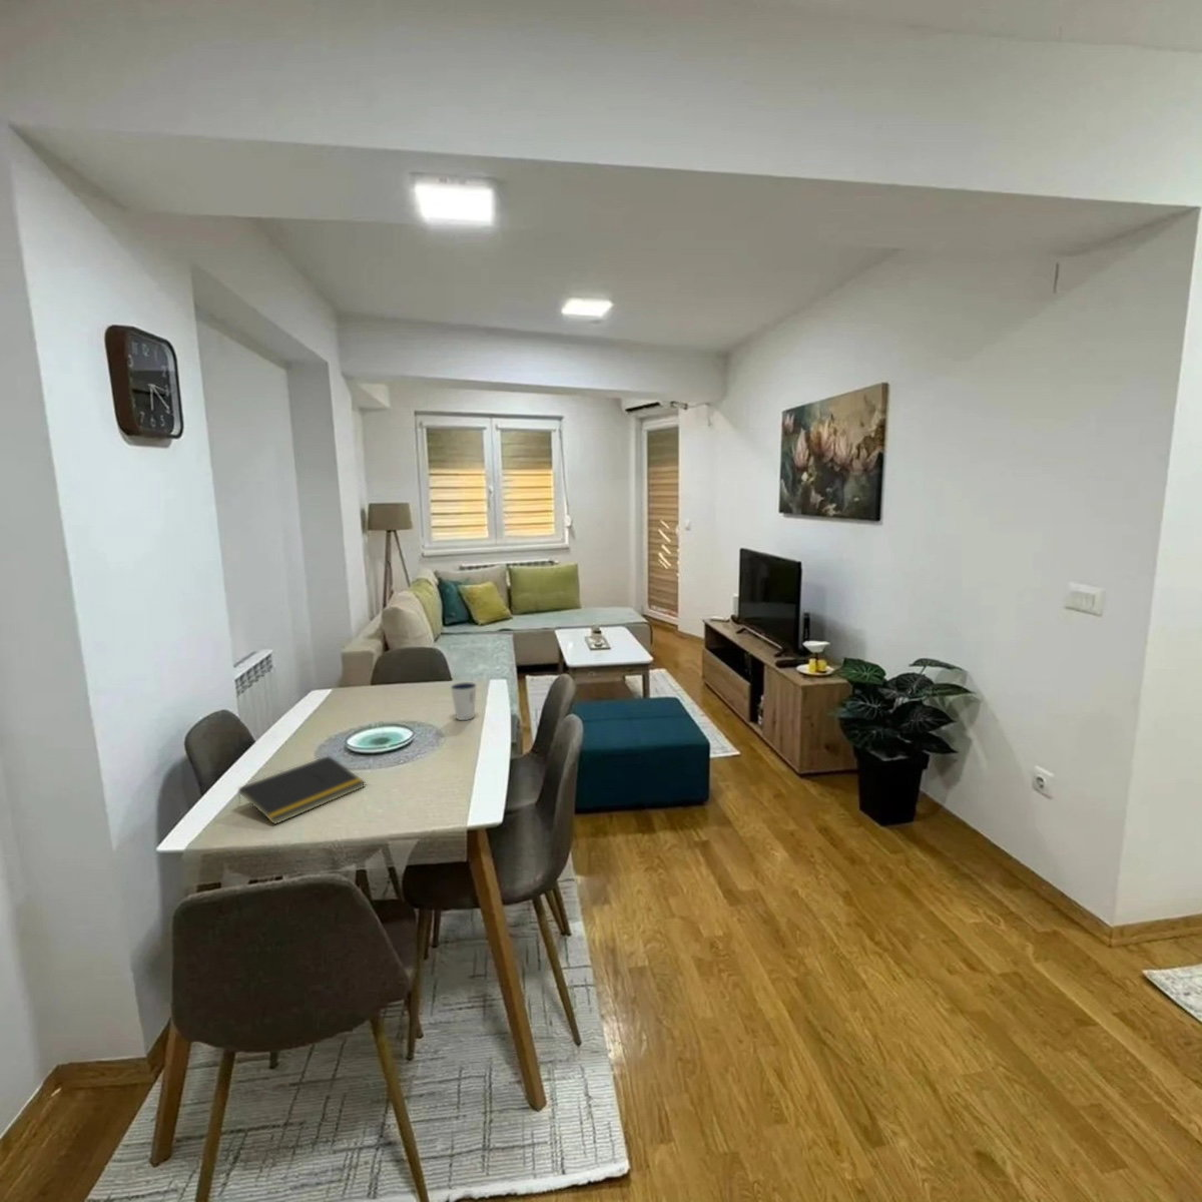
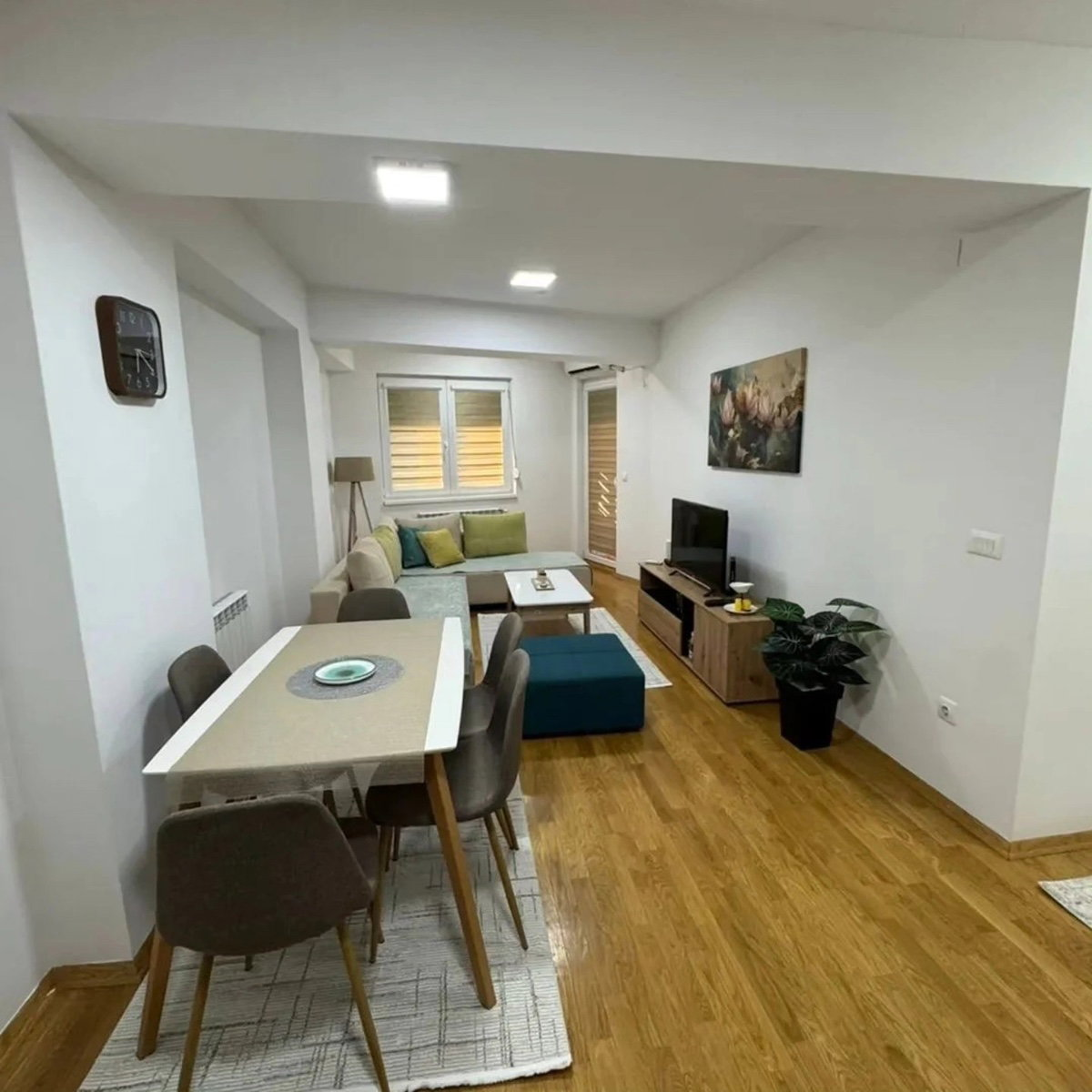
- notepad [238,754,365,826]
- dixie cup [449,681,478,721]
